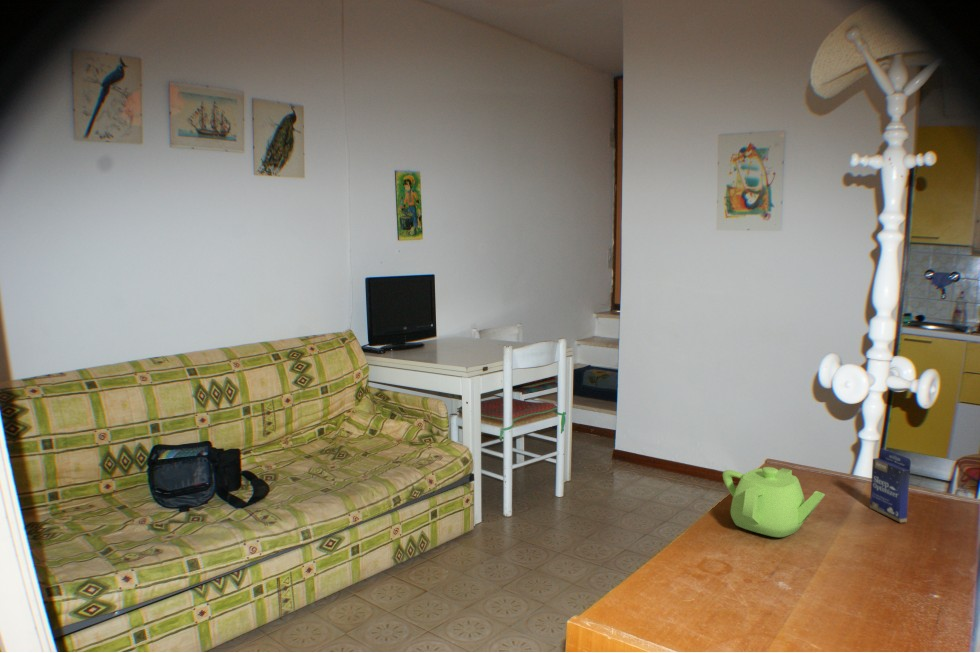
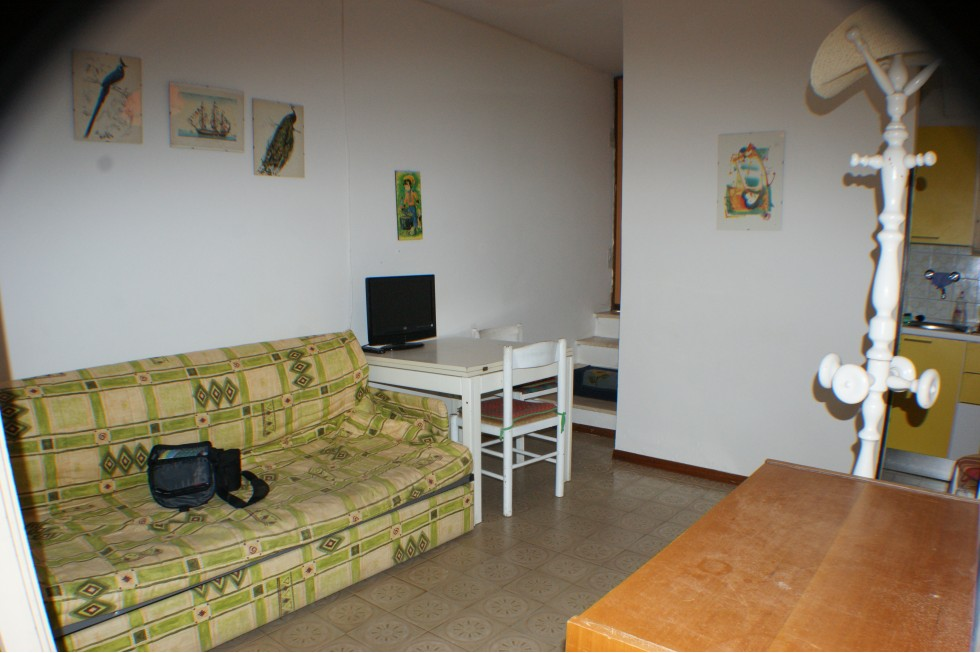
- teapot [722,466,826,538]
- small box [869,448,912,524]
